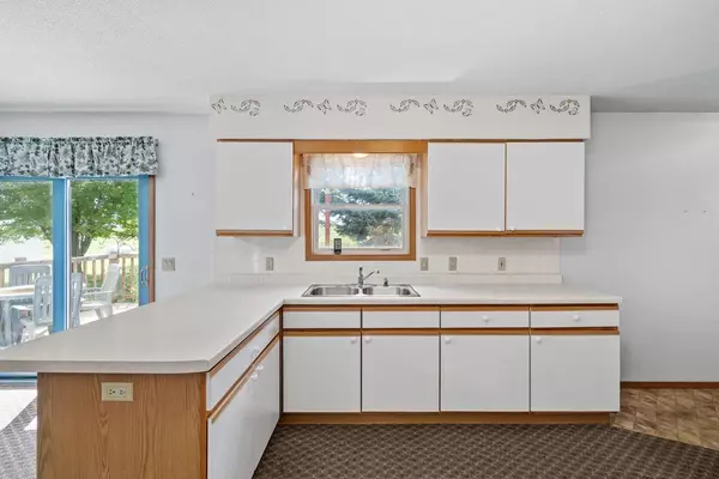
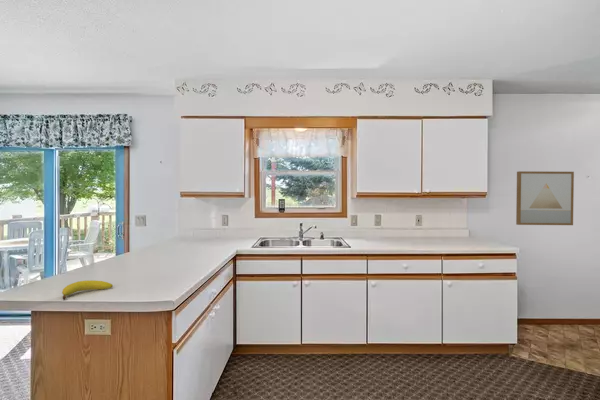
+ fruit [61,279,114,301]
+ wall art [515,170,575,226]
